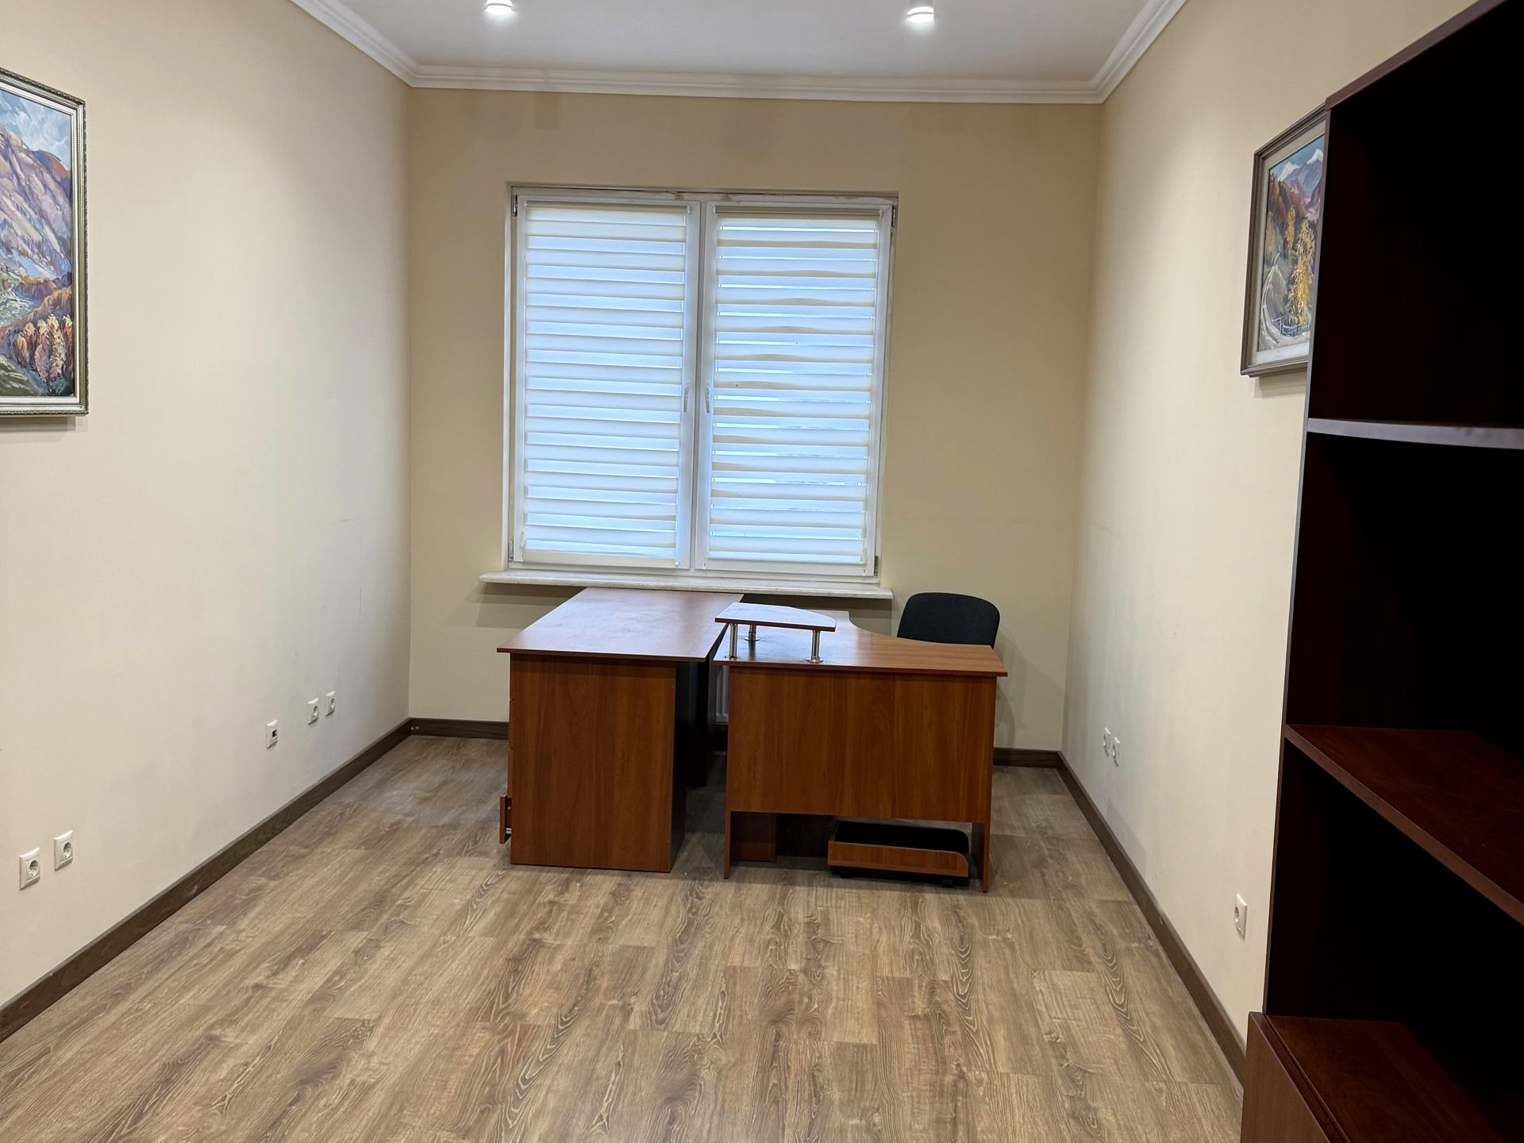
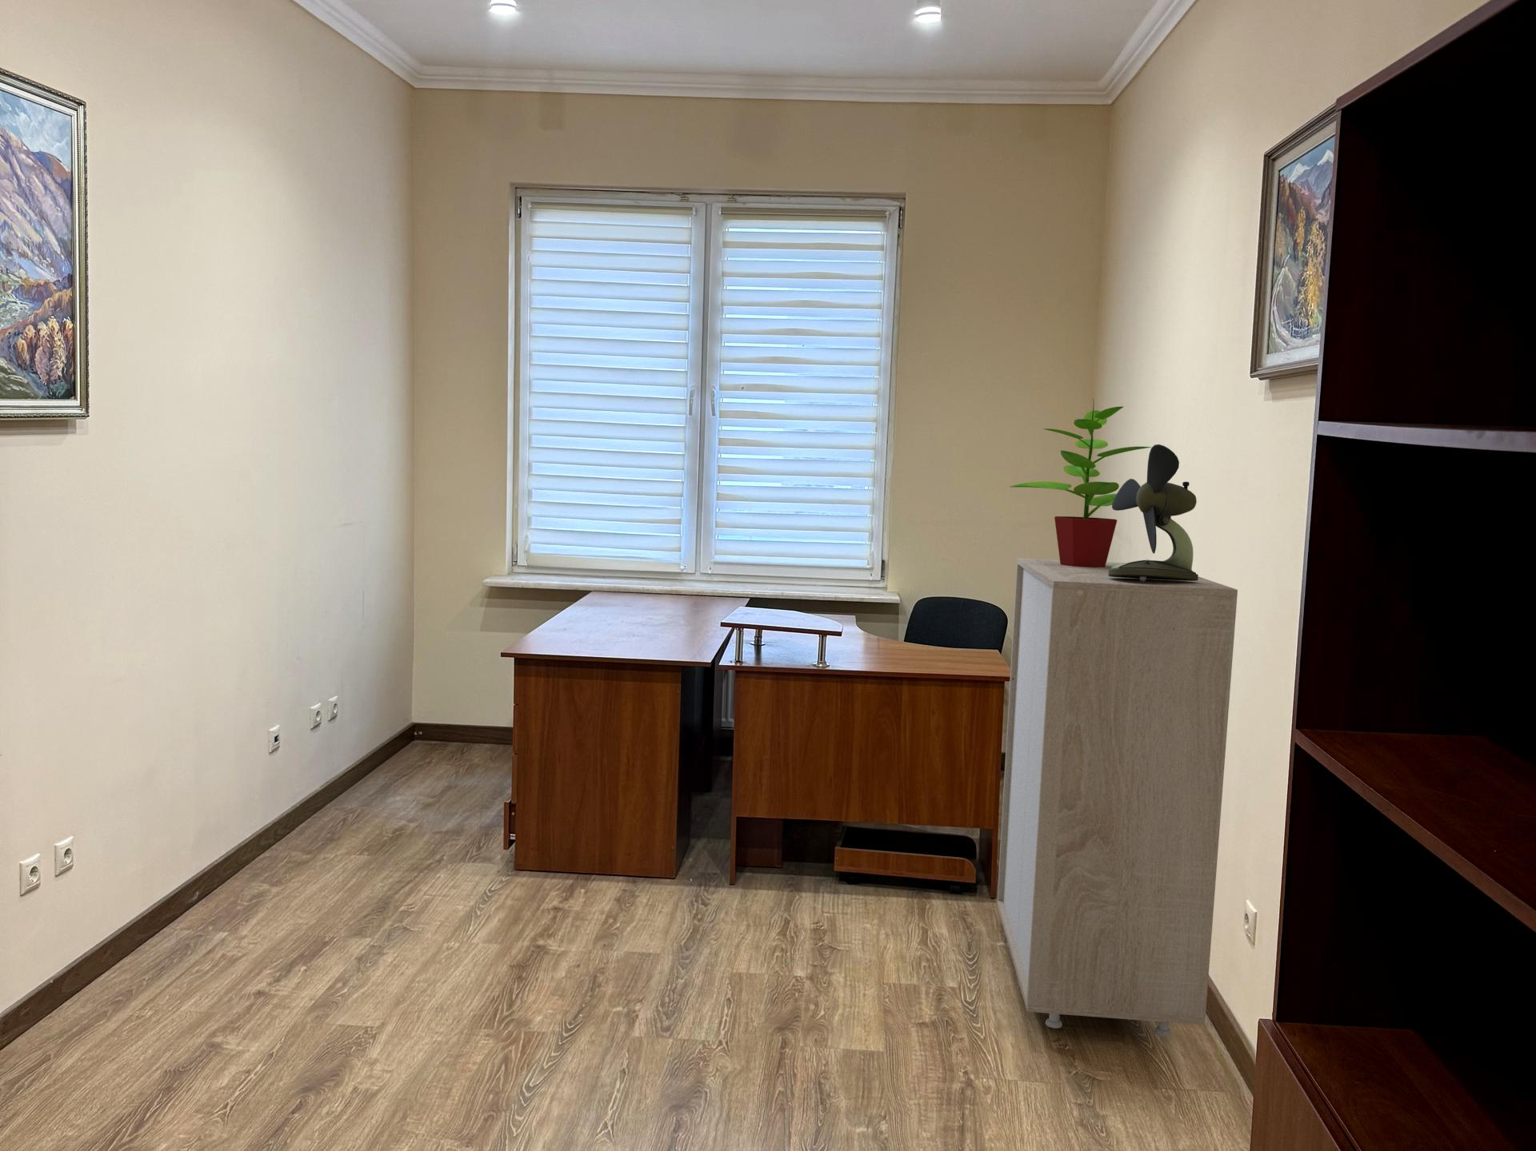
+ storage cabinet [997,557,1238,1037]
+ desk fan [1108,444,1200,582]
+ potted plant [1010,398,1151,567]
